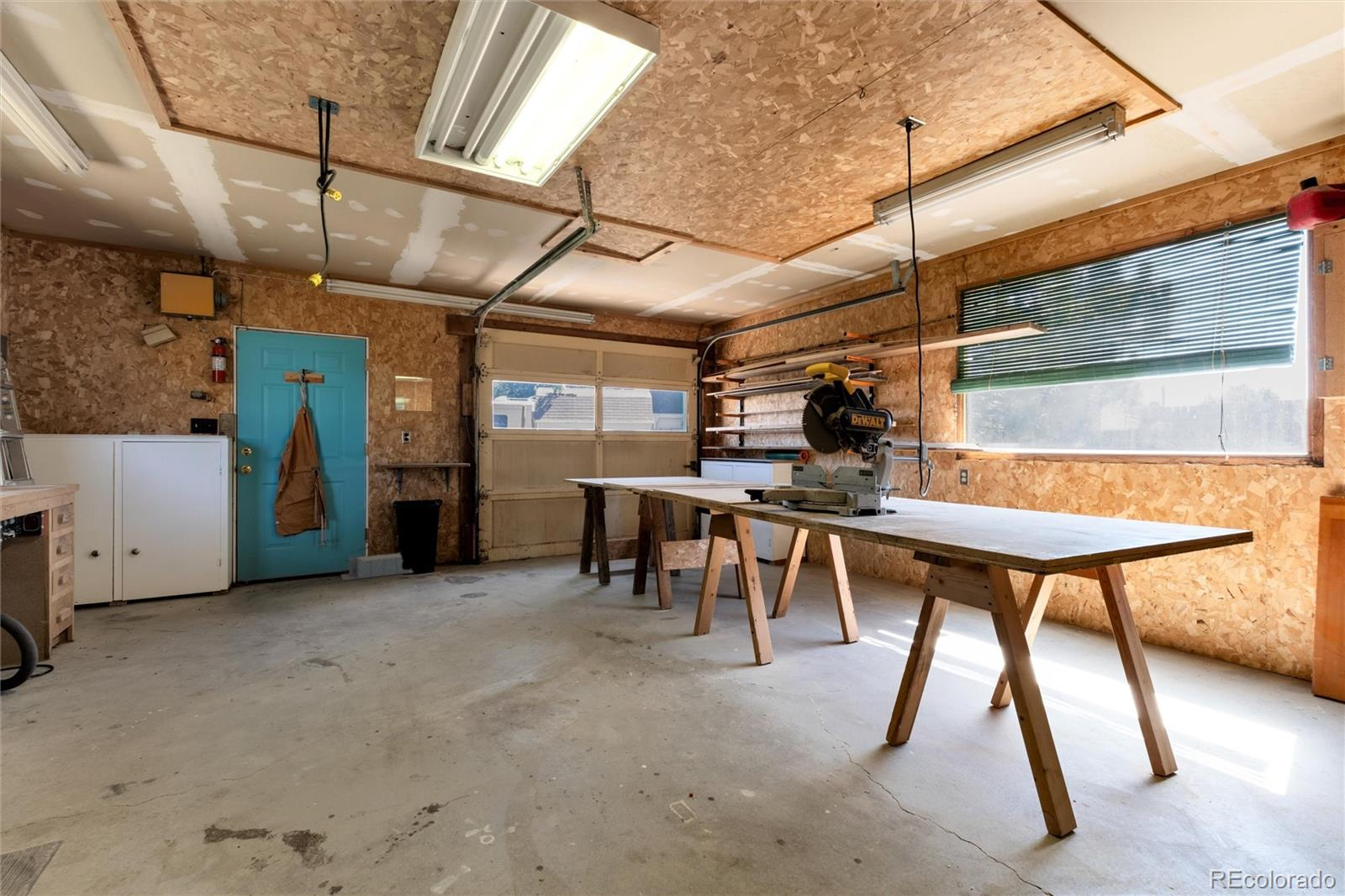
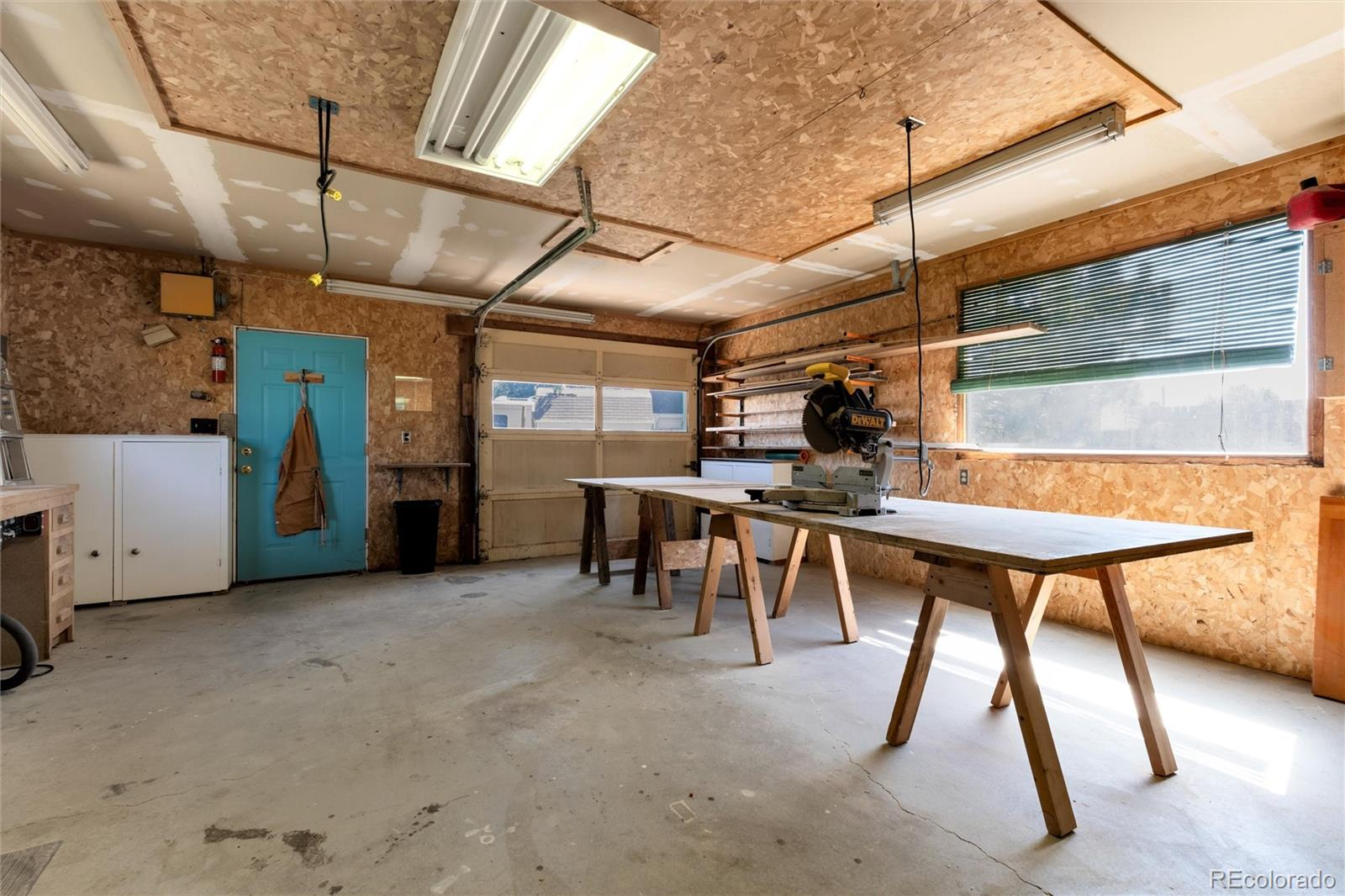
- storage bin [340,552,414,582]
